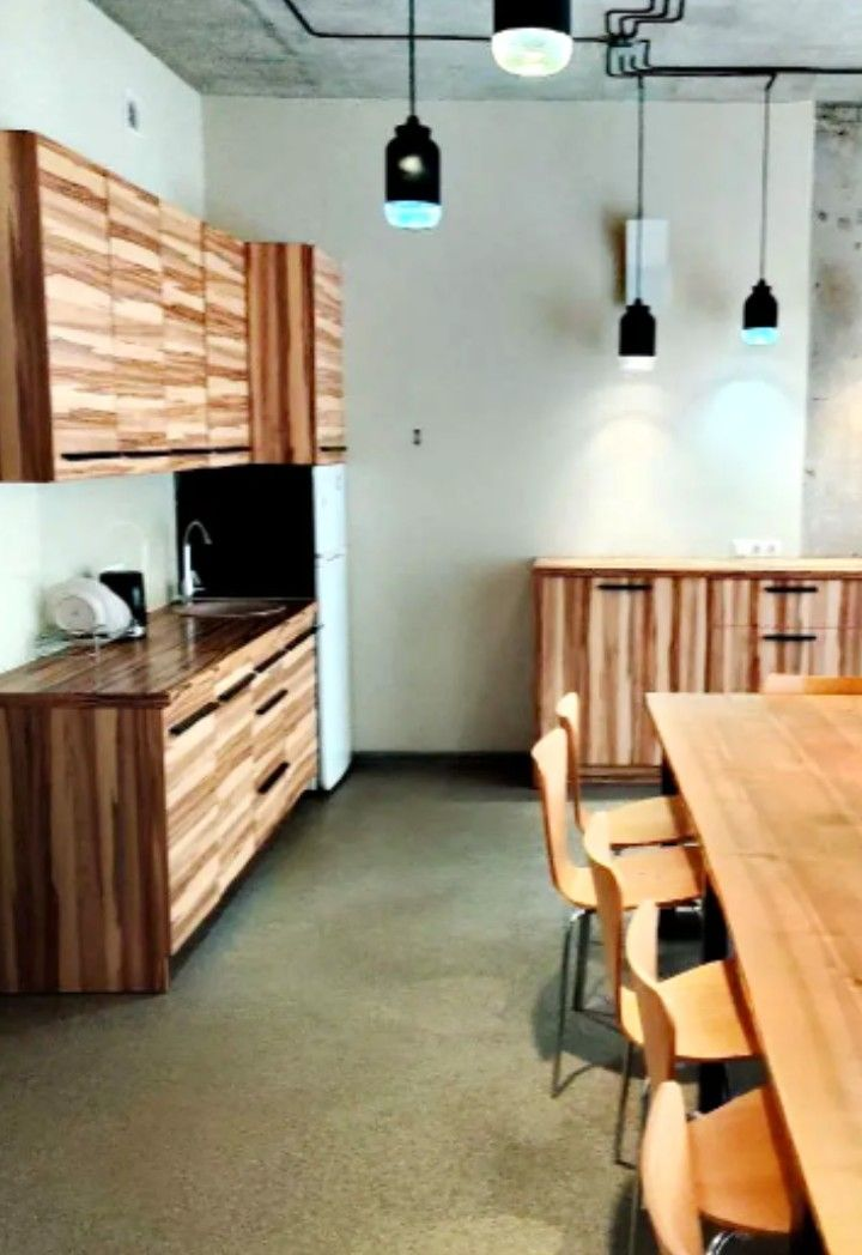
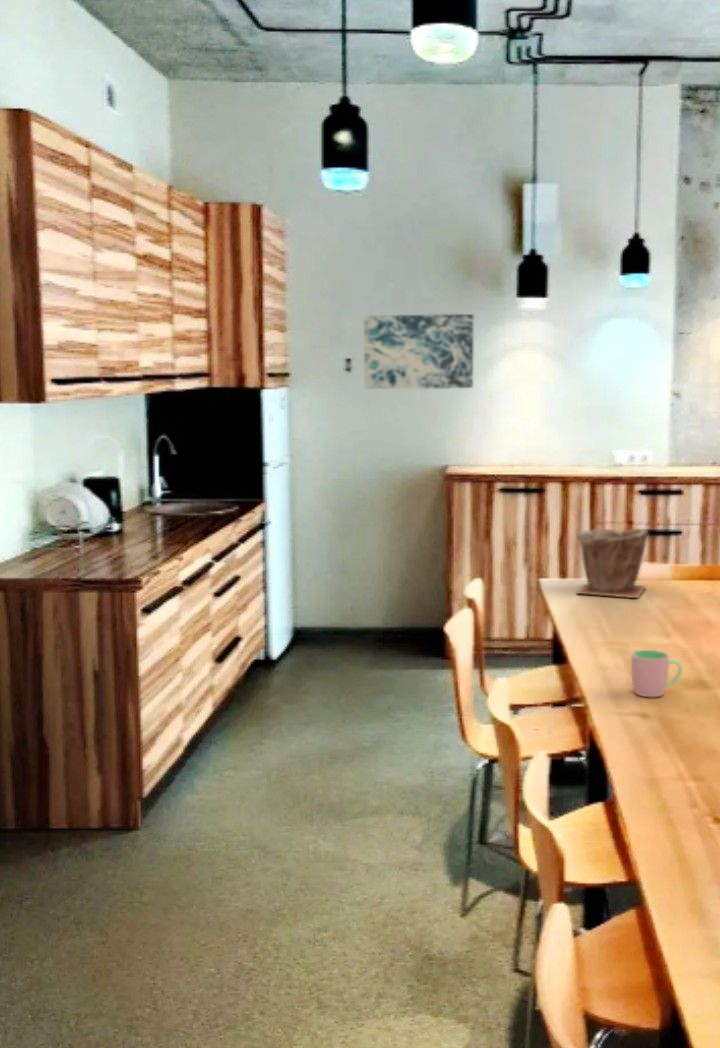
+ plant pot [576,528,649,599]
+ wall art [363,313,474,390]
+ cup [630,649,683,698]
